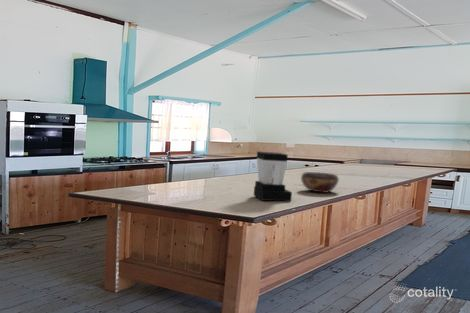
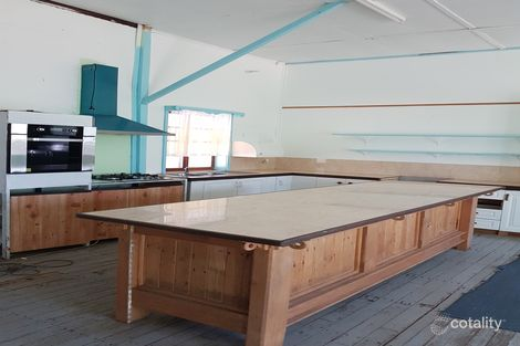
- decorative bowl [300,171,340,194]
- coffee maker [253,151,293,202]
